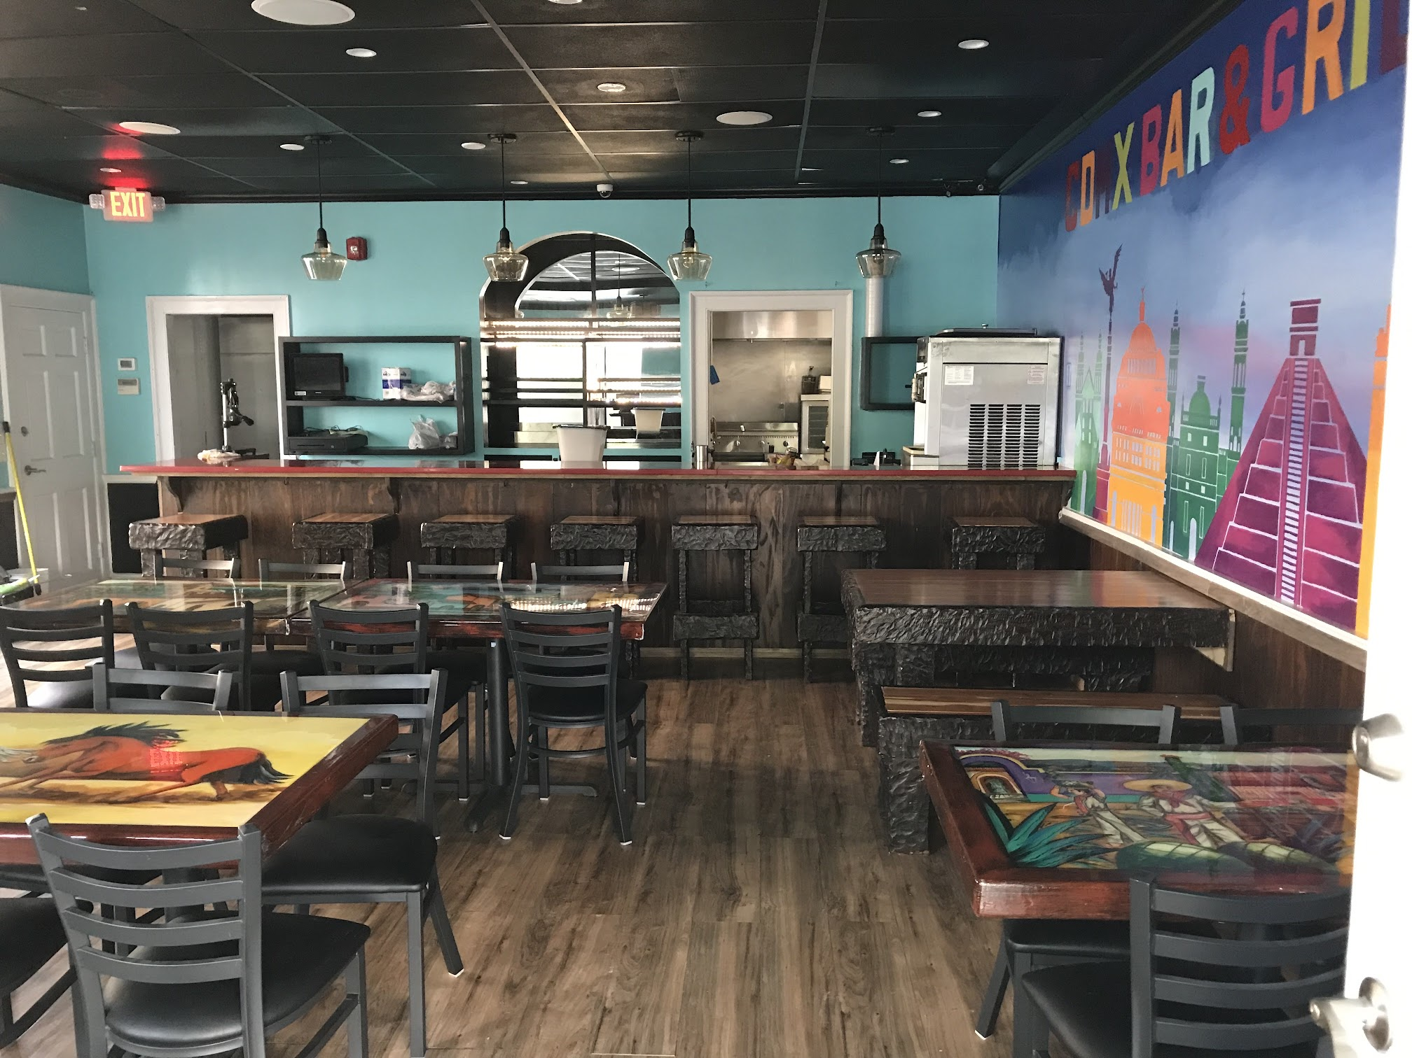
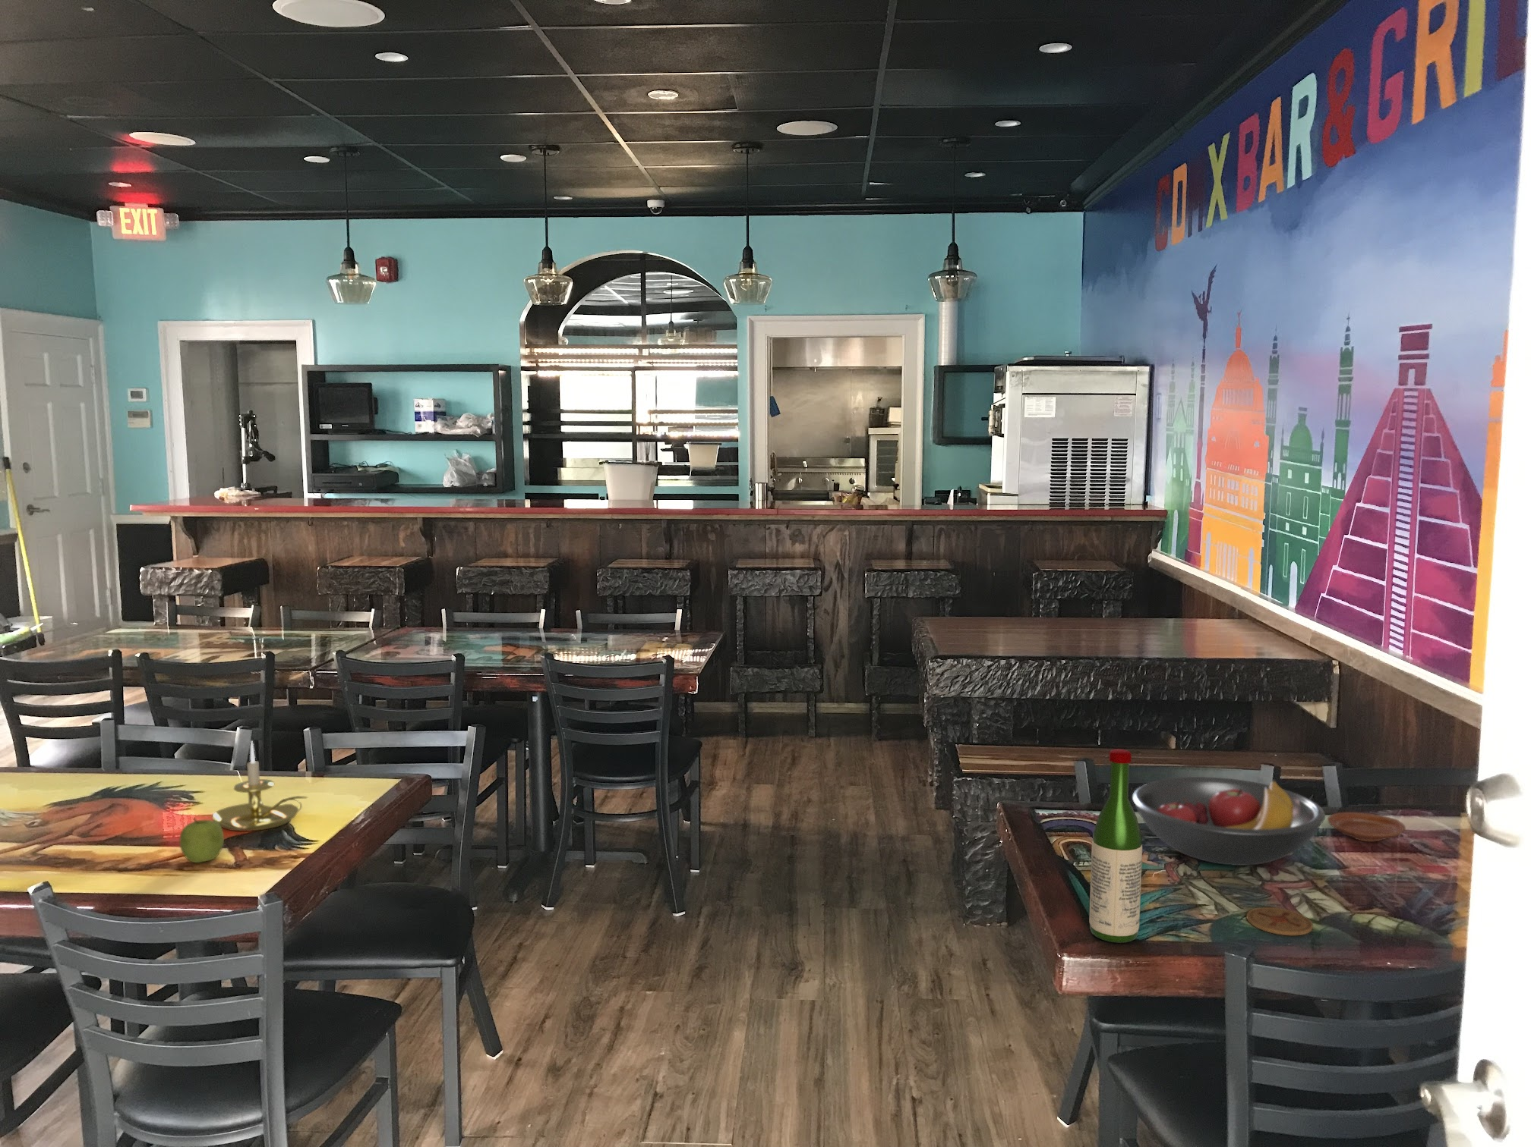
+ coaster [1245,906,1314,936]
+ fruit bowl [1132,776,1326,866]
+ candle holder [211,740,309,833]
+ fruit [180,817,224,864]
+ wine bottle [1089,748,1143,943]
+ plate [1327,812,1407,842]
